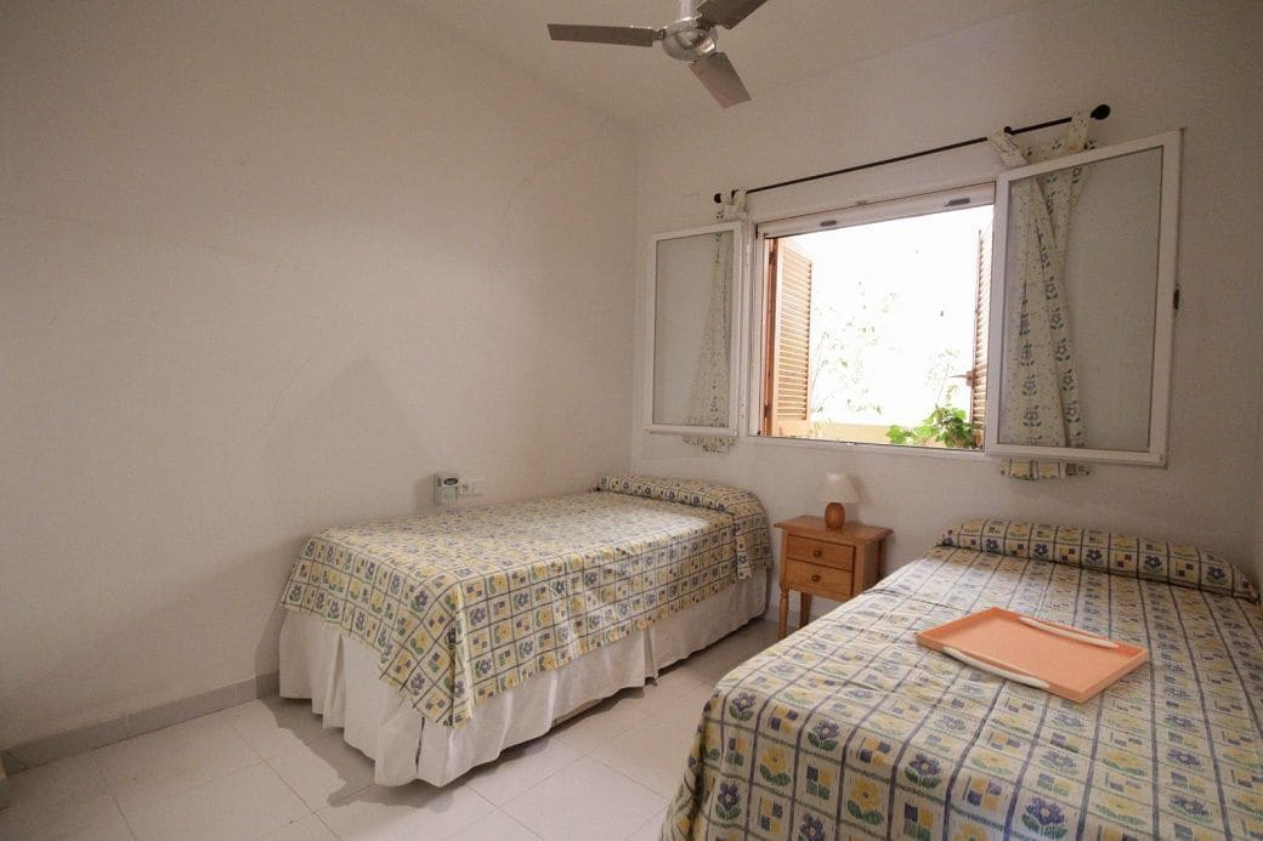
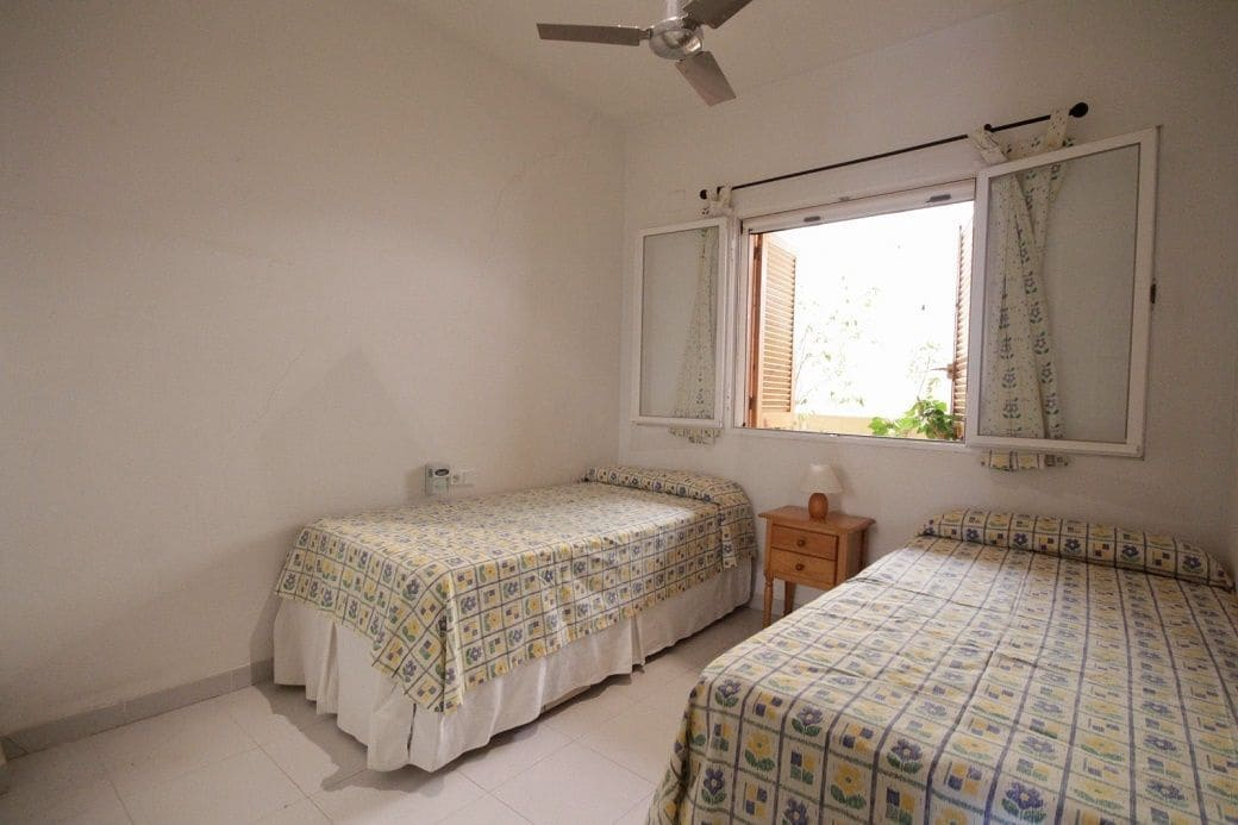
- serving tray [914,606,1150,705]
